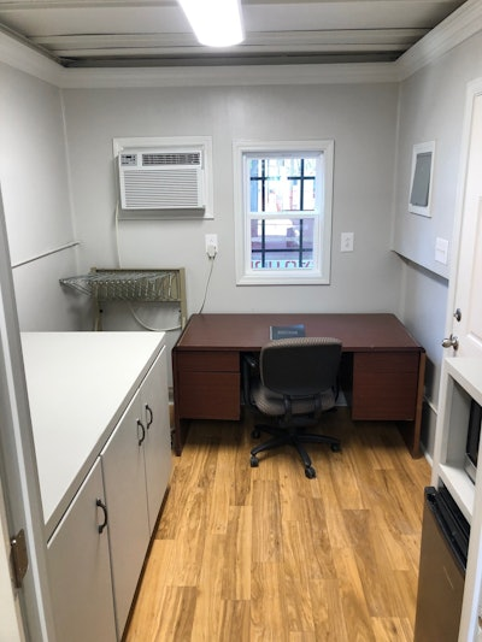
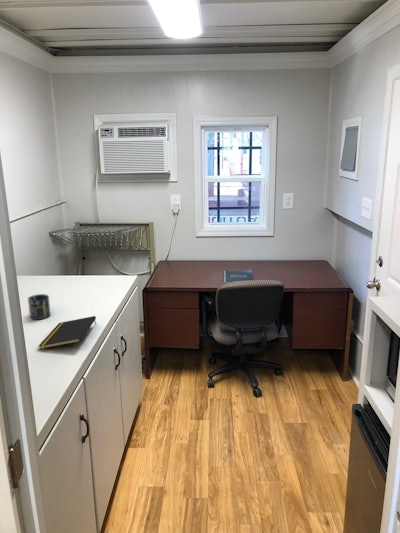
+ notepad [37,315,97,350]
+ cup [27,293,52,320]
